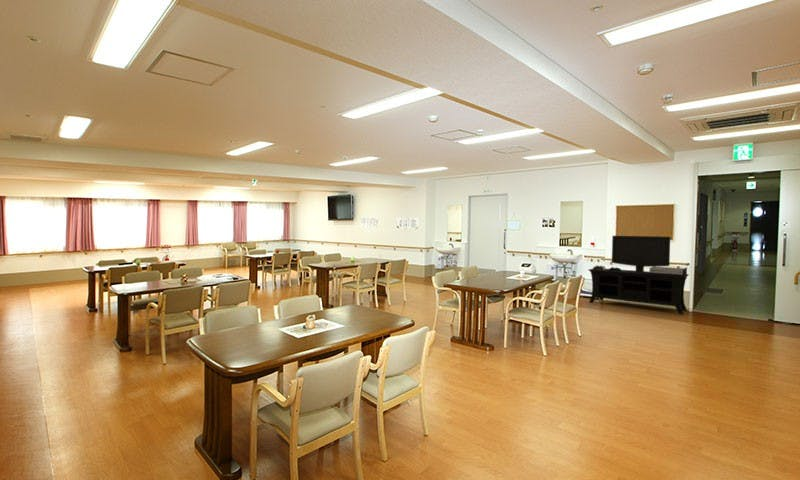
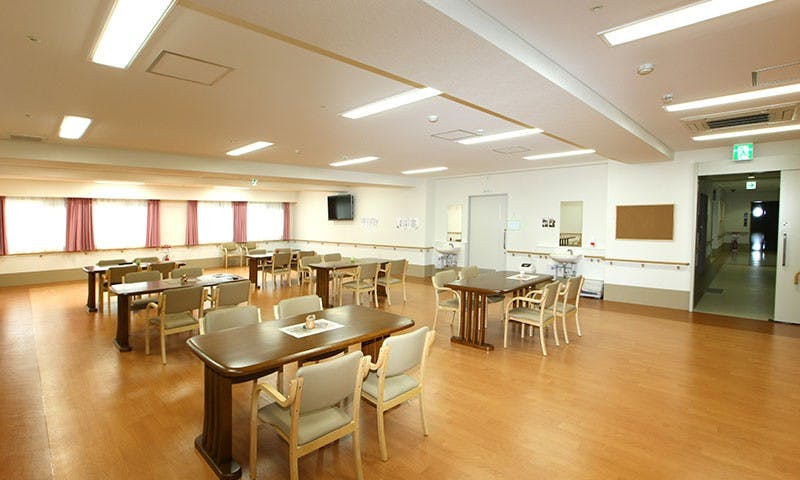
- media console [588,235,690,315]
